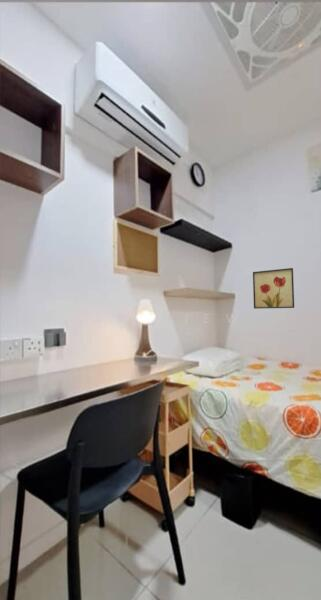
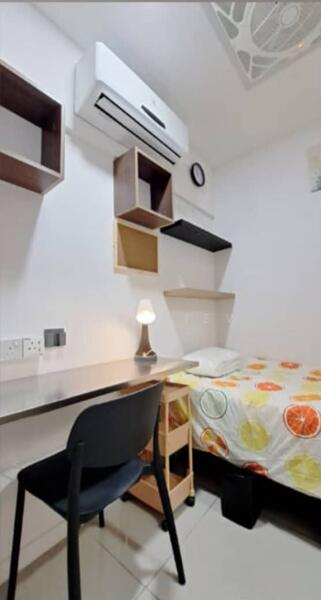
- wall art [252,267,295,310]
